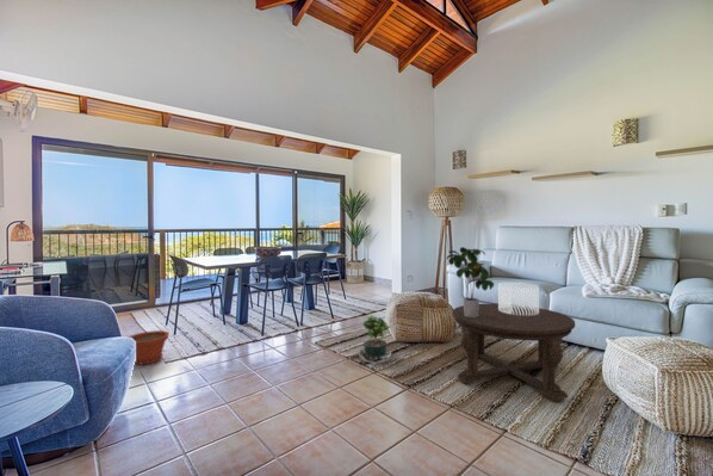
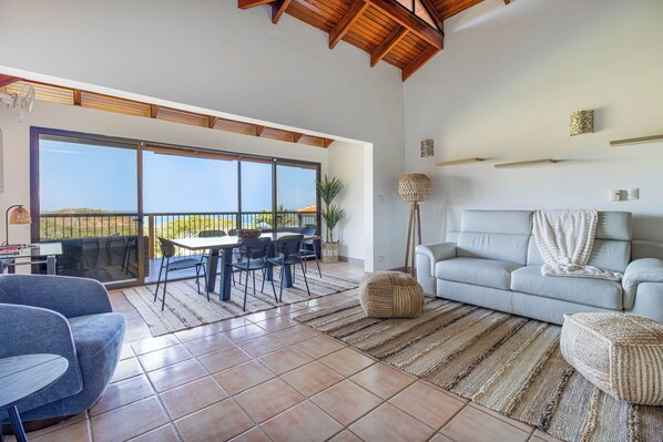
- plant pot [128,329,170,366]
- coffee table [452,302,576,402]
- potted plant [446,246,495,317]
- potted plant [358,313,399,364]
- decorative bowl [497,280,540,315]
